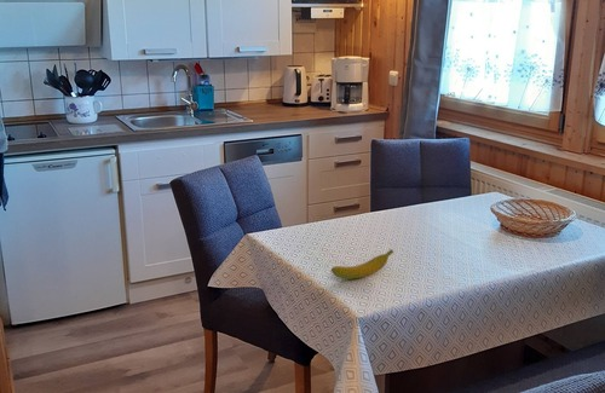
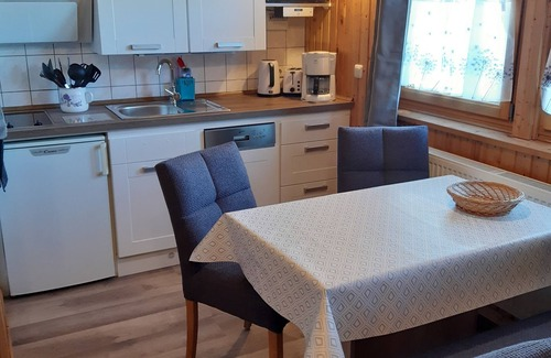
- banana [330,248,394,281]
